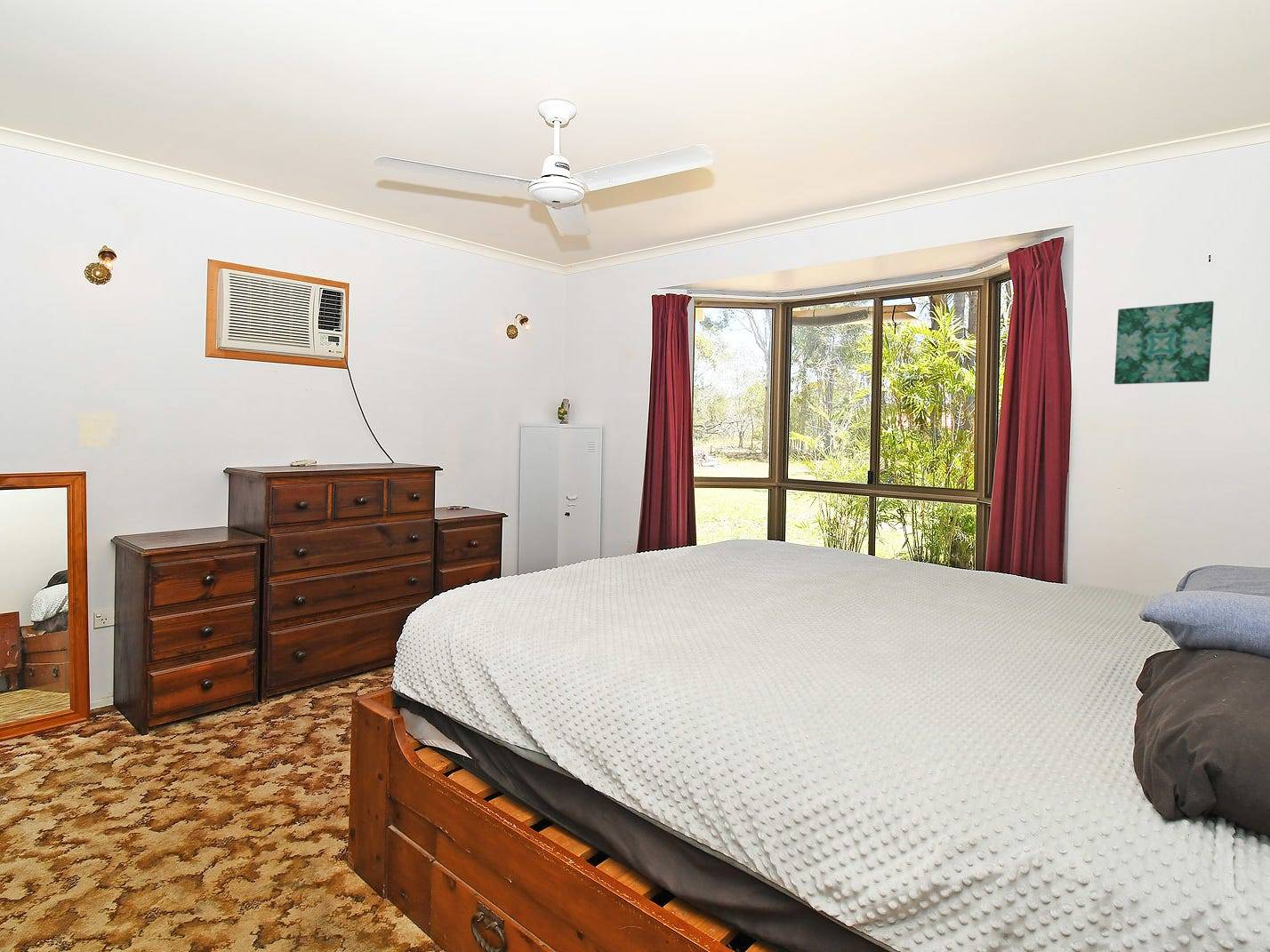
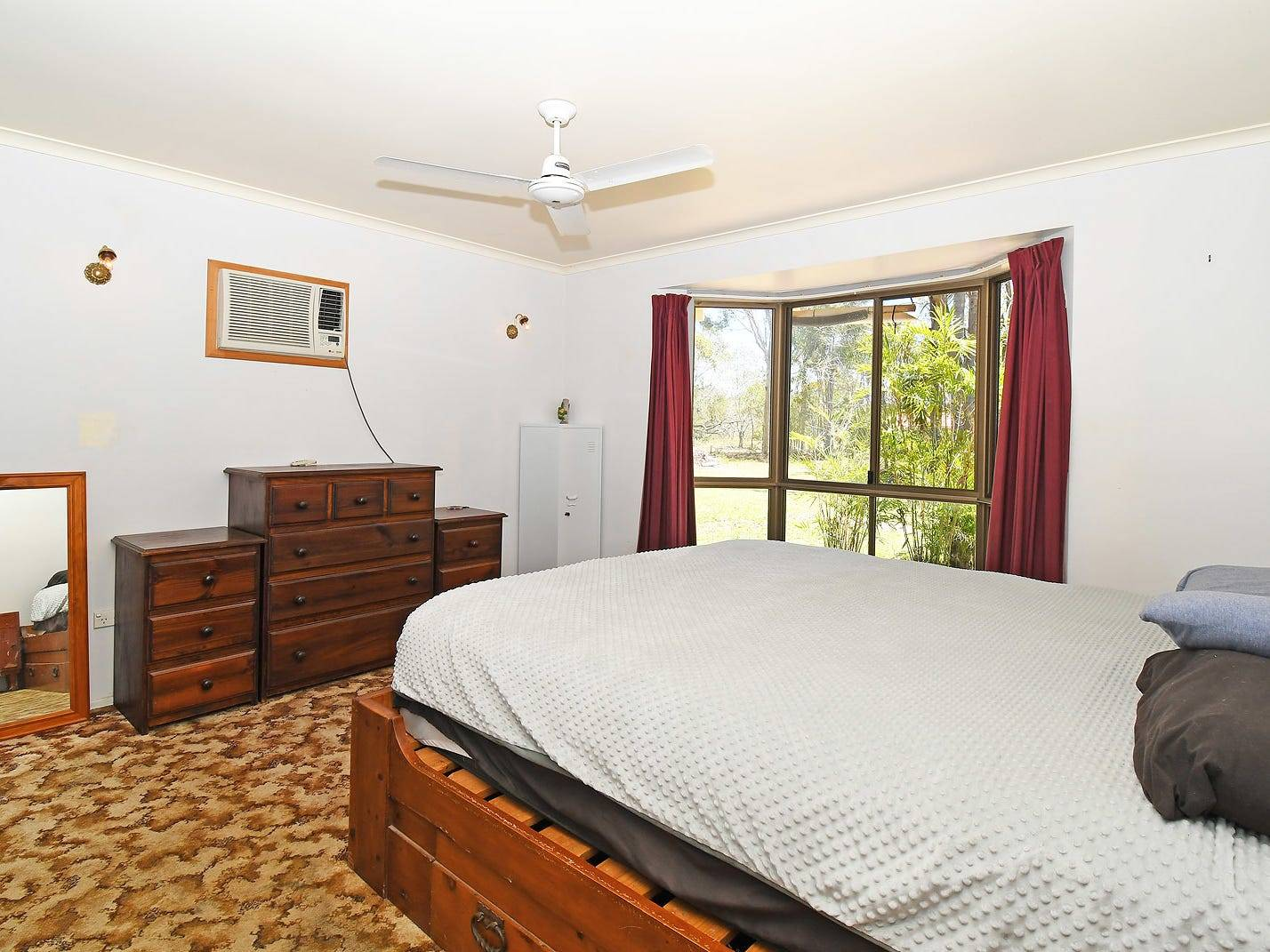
- wall art [1113,300,1215,385]
